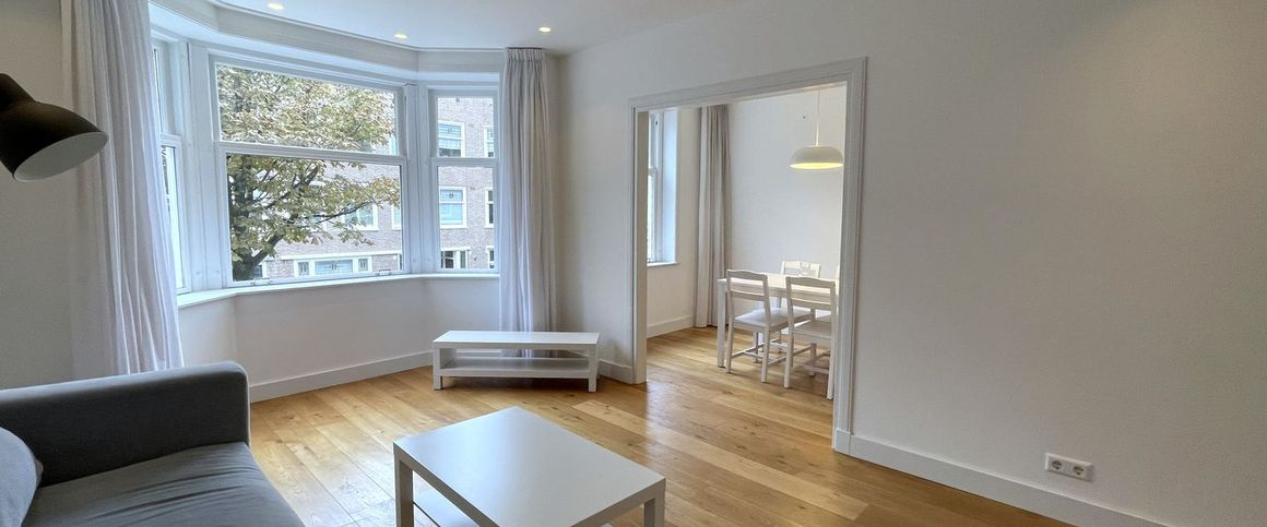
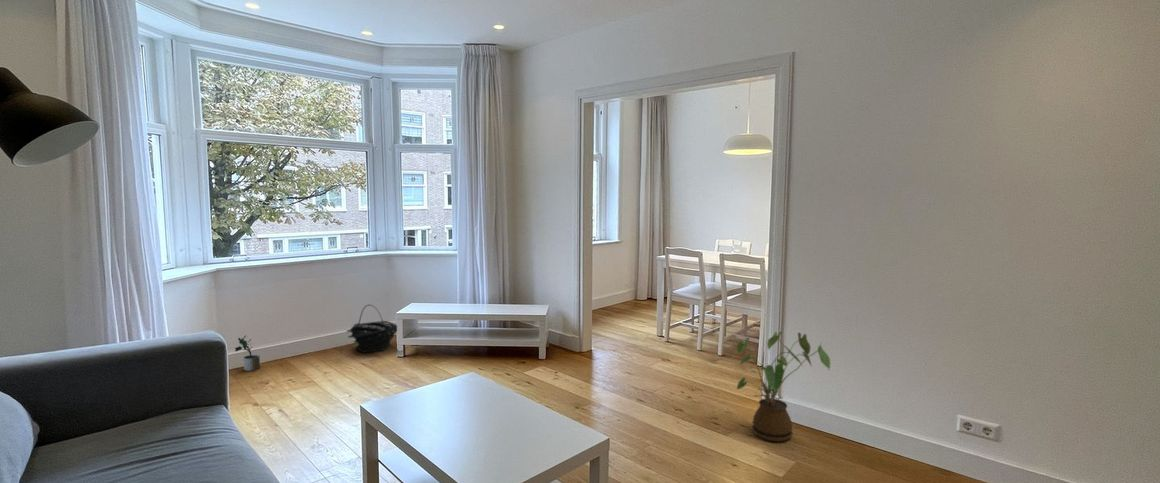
+ house plant [736,330,831,443]
+ basket [346,304,398,354]
+ potted plant [234,335,261,372]
